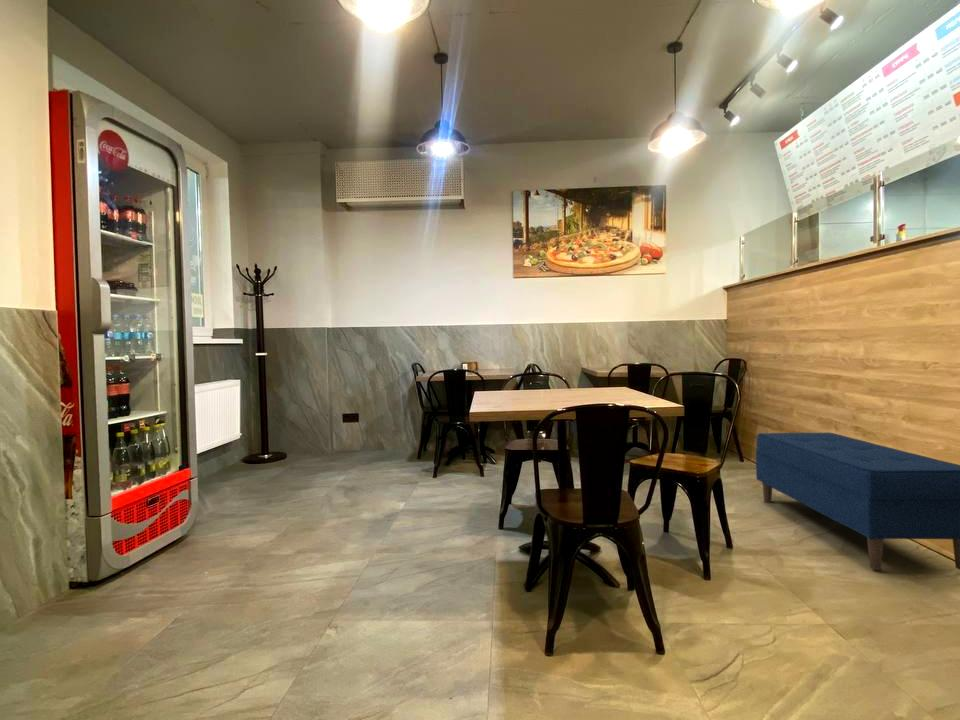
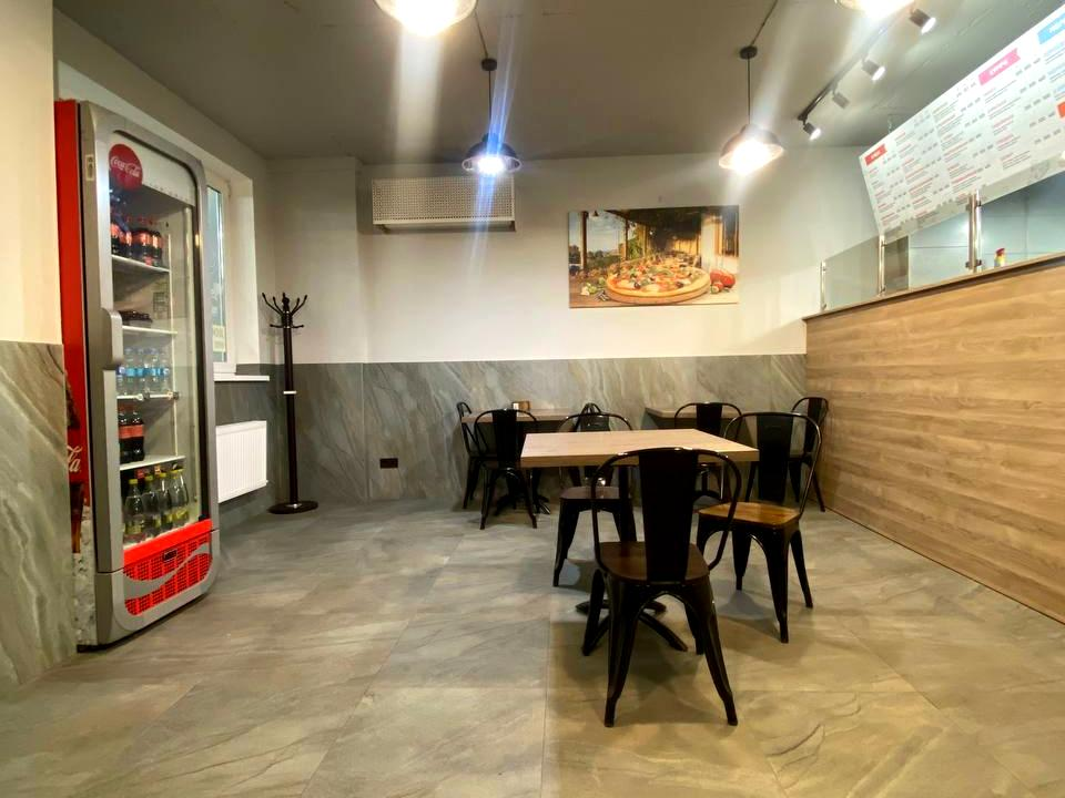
- bench [755,432,960,571]
